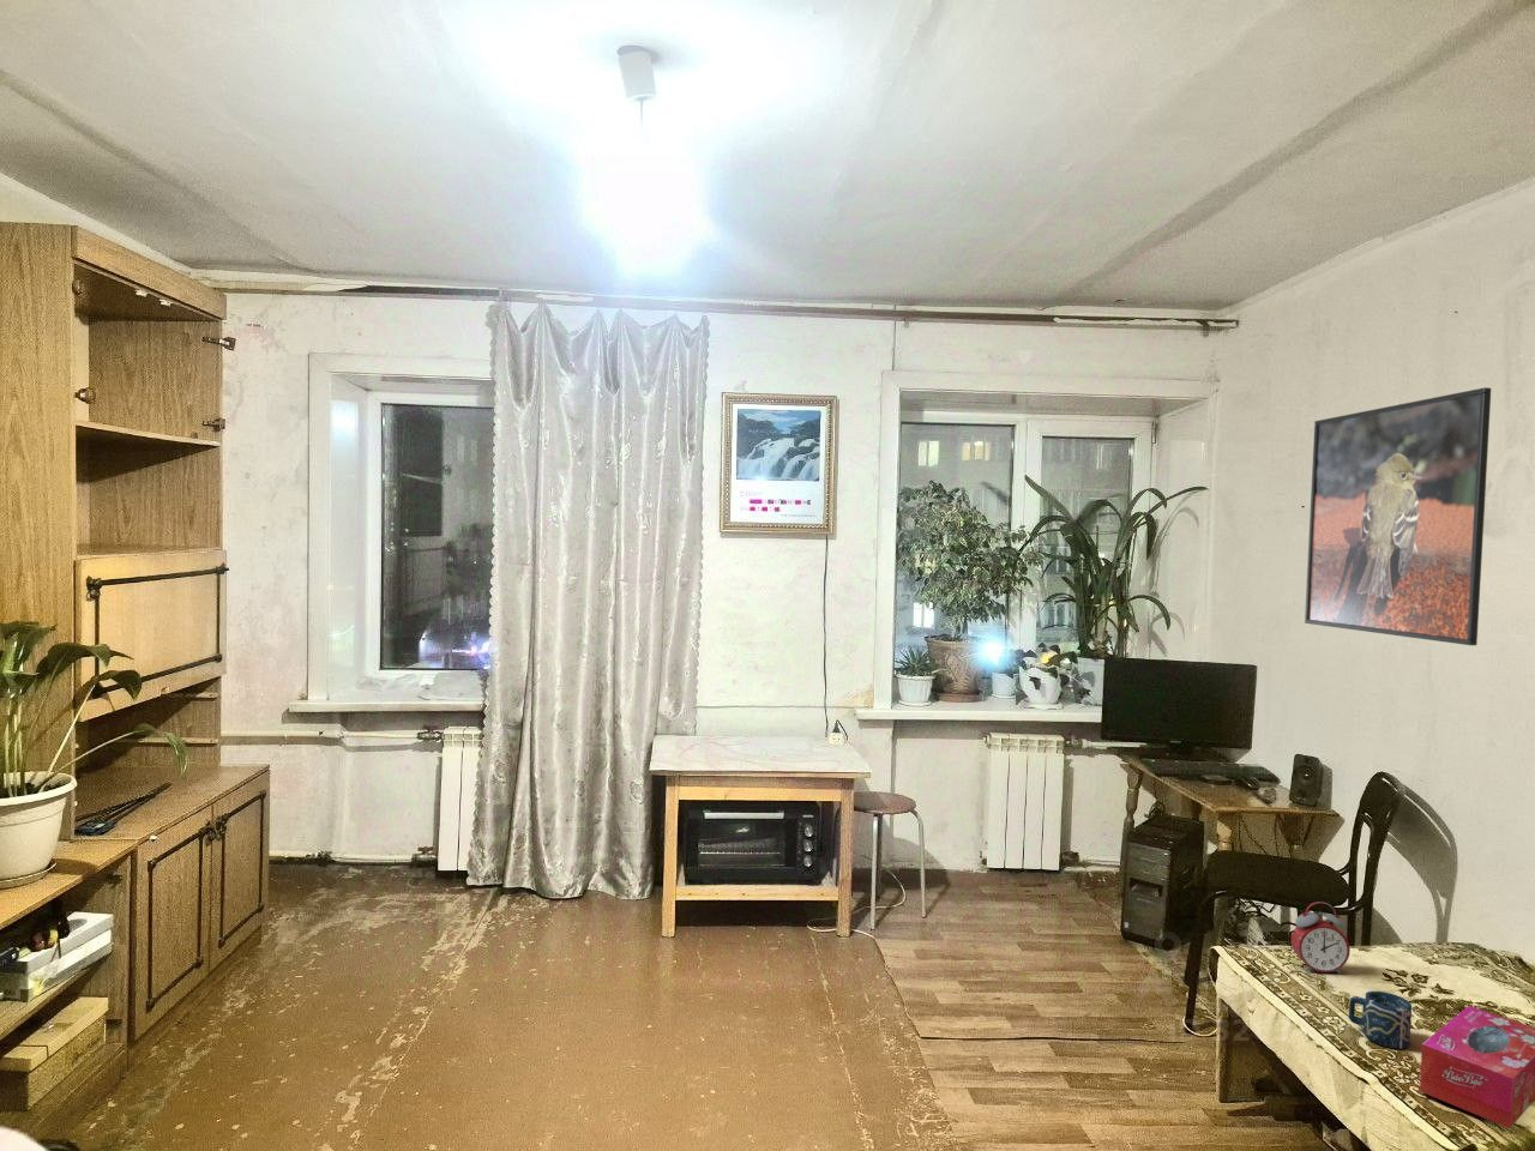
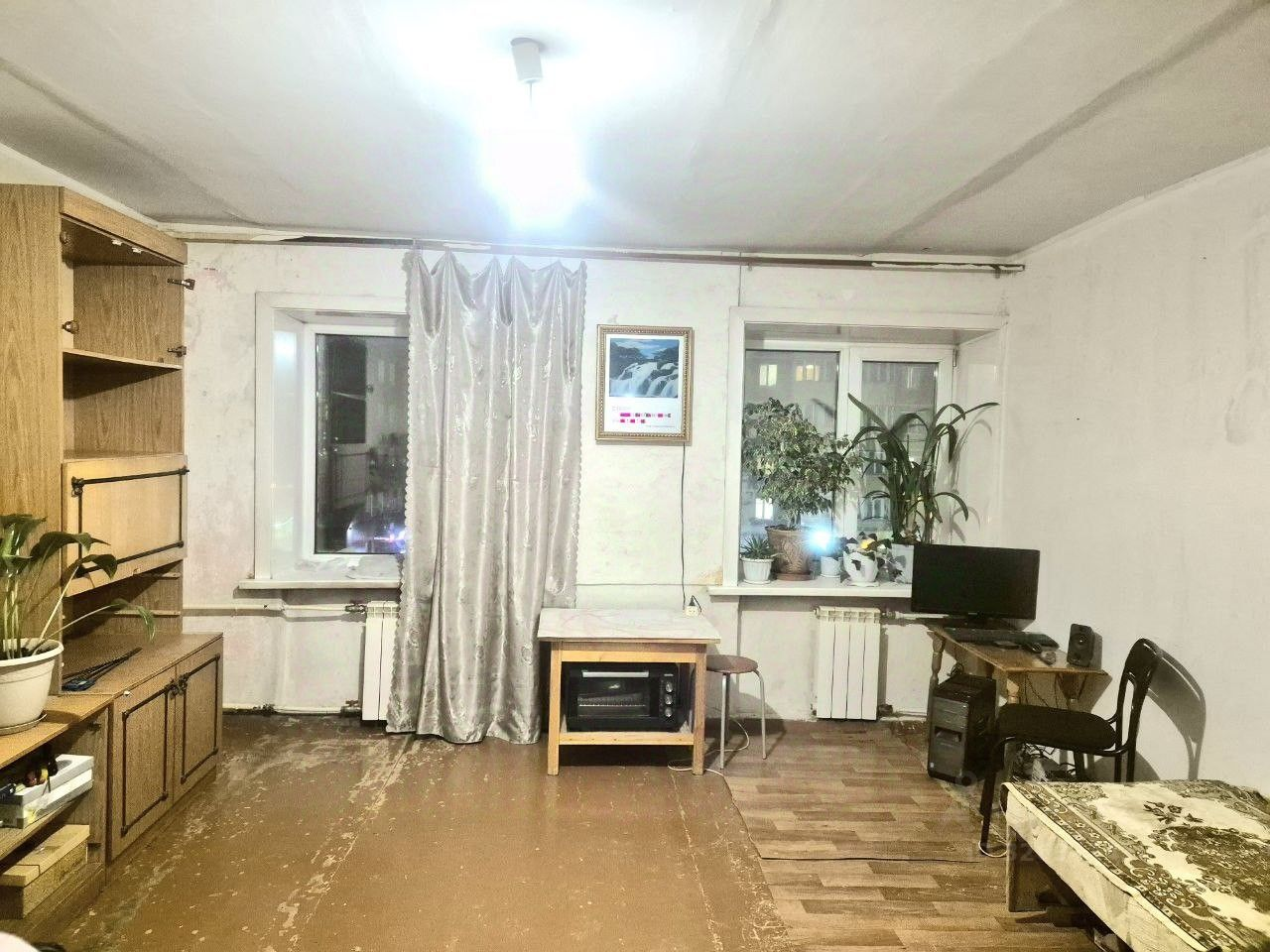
- alarm clock [1291,901,1351,974]
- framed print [1304,386,1491,647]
- tissue box [1419,1005,1535,1129]
- cup [1348,990,1413,1051]
